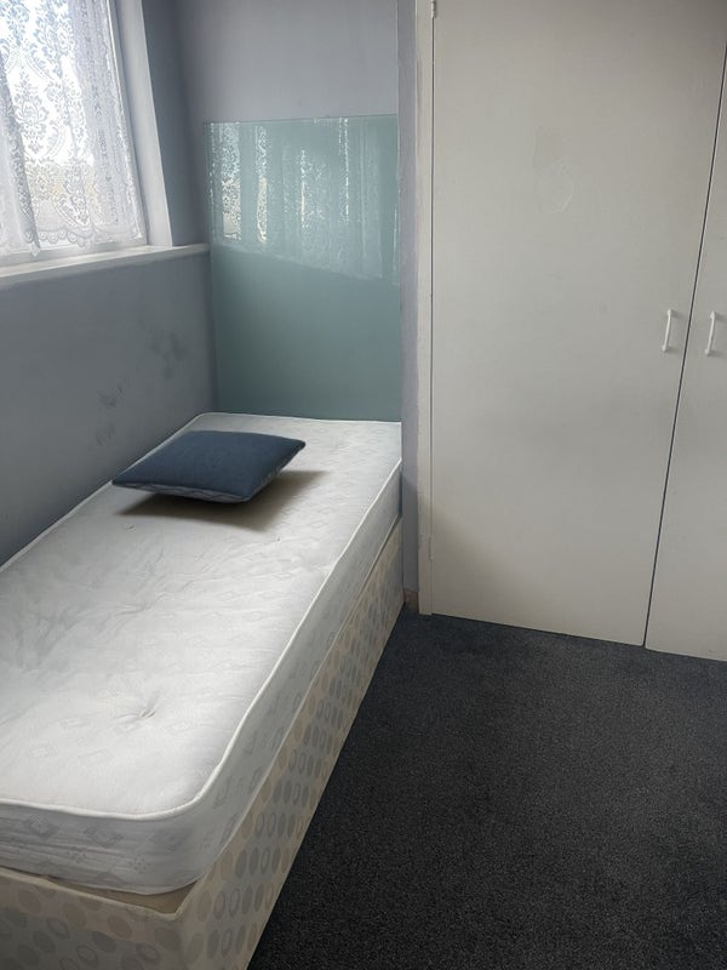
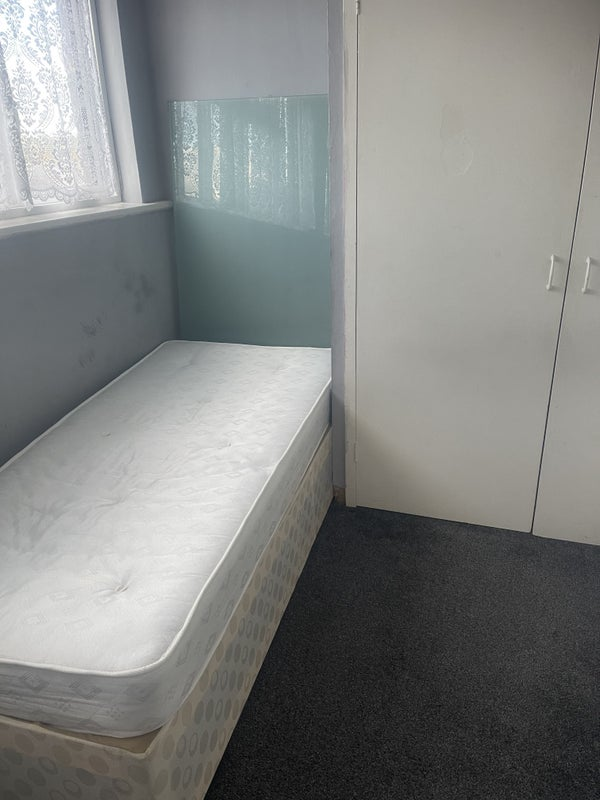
- pillow [110,429,307,504]
